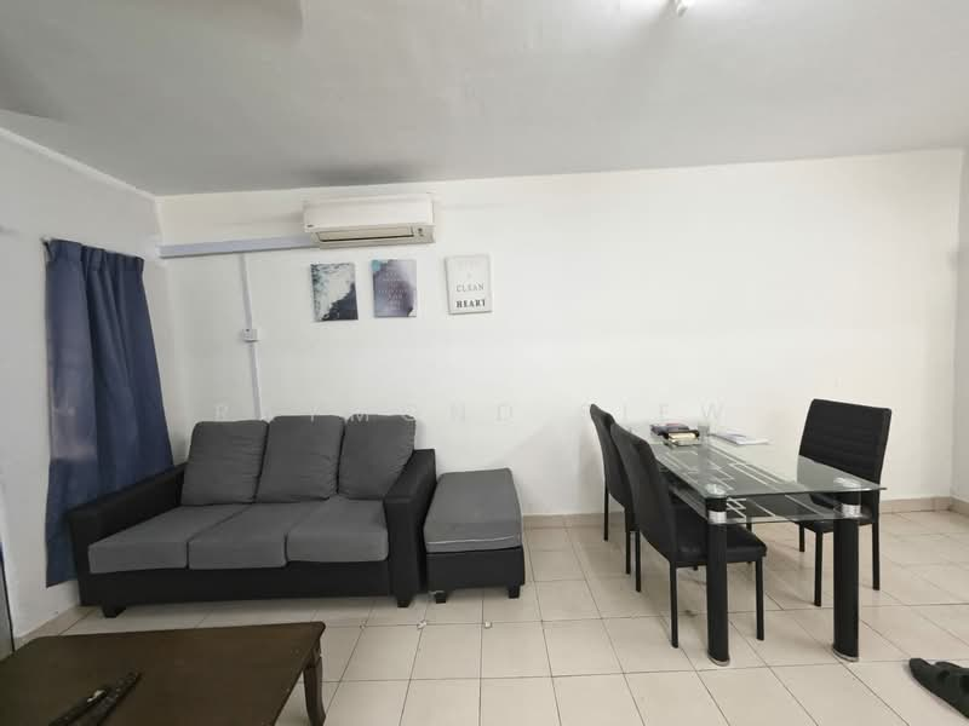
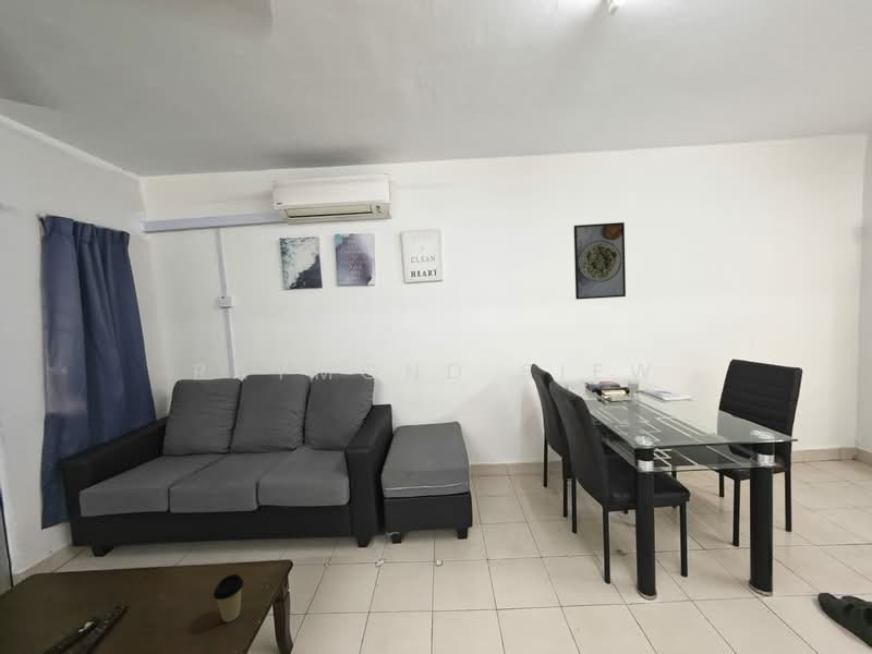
+ coffee cup [213,573,245,622]
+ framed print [572,221,627,301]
